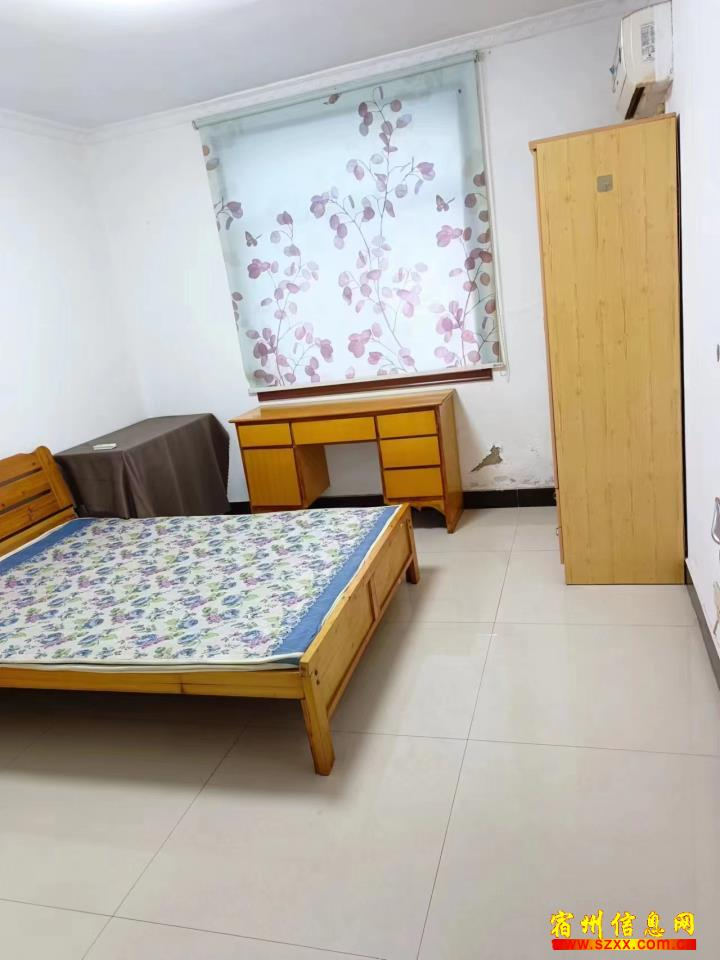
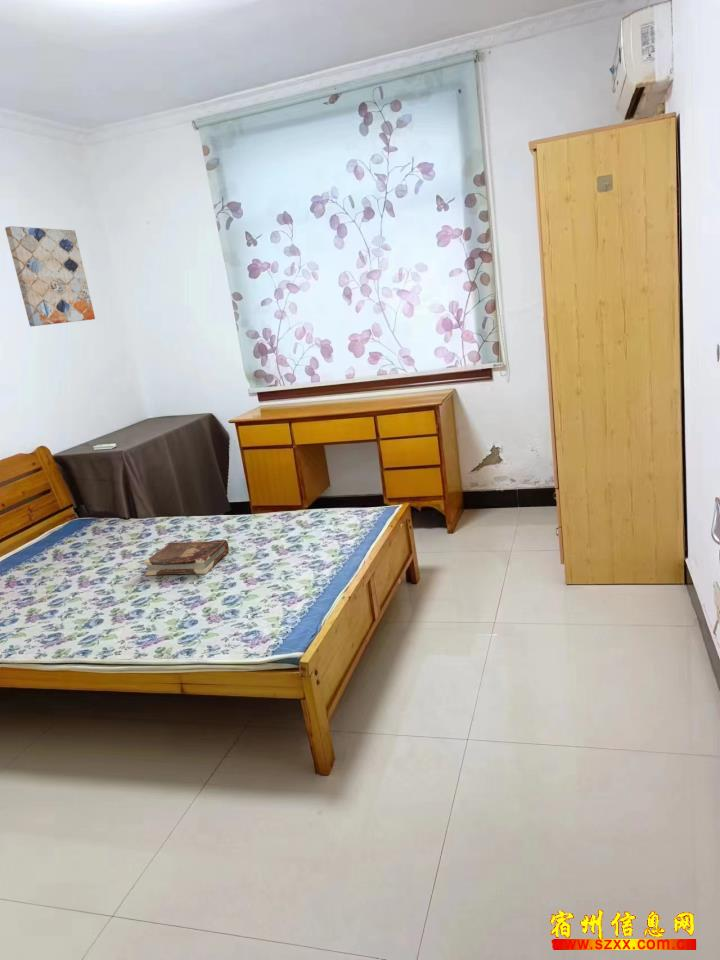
+ book [142,539,230,576]
+ wall art [4,225,96,327]
